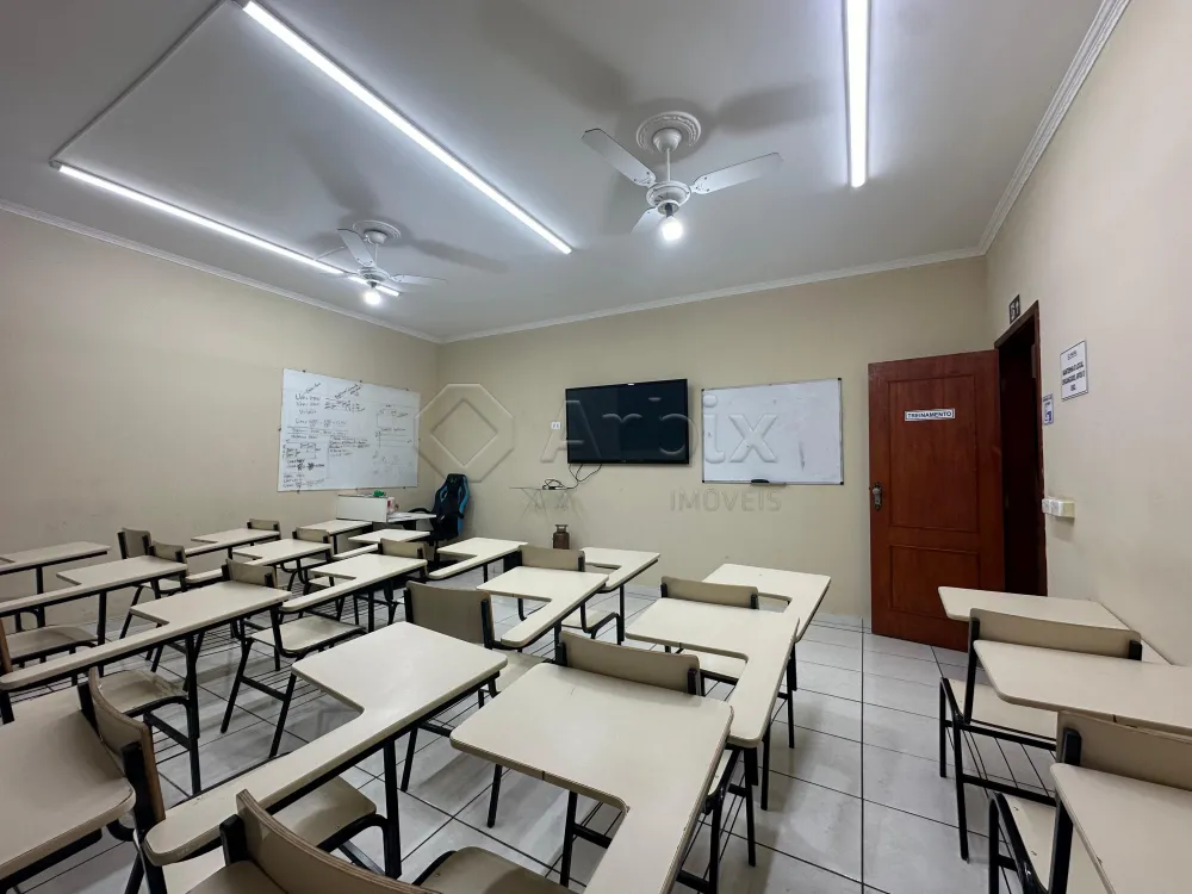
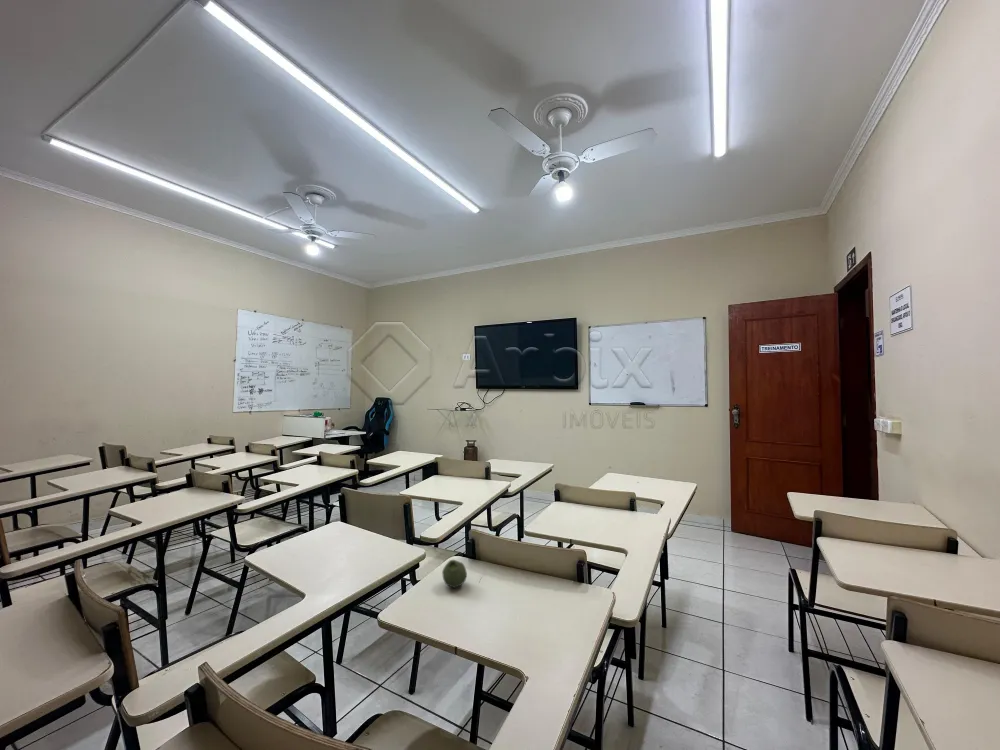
+ fruit [441,559,468,589]
